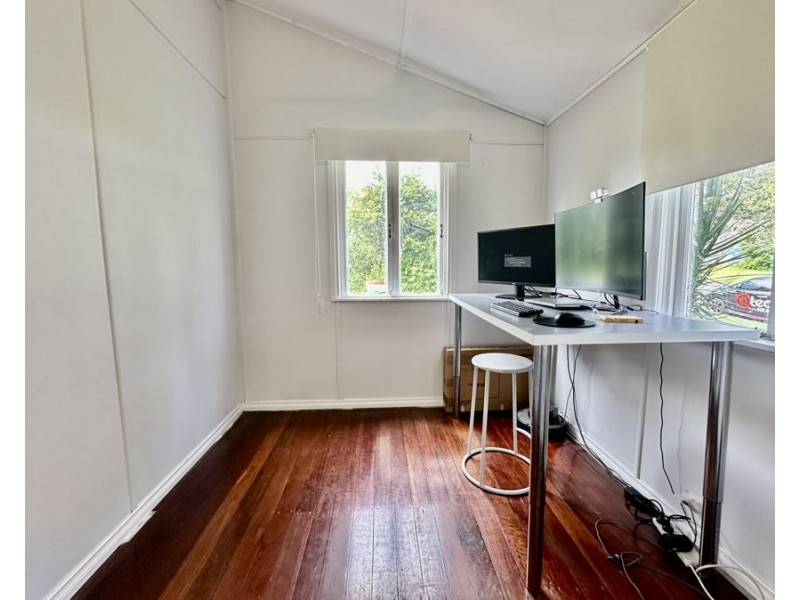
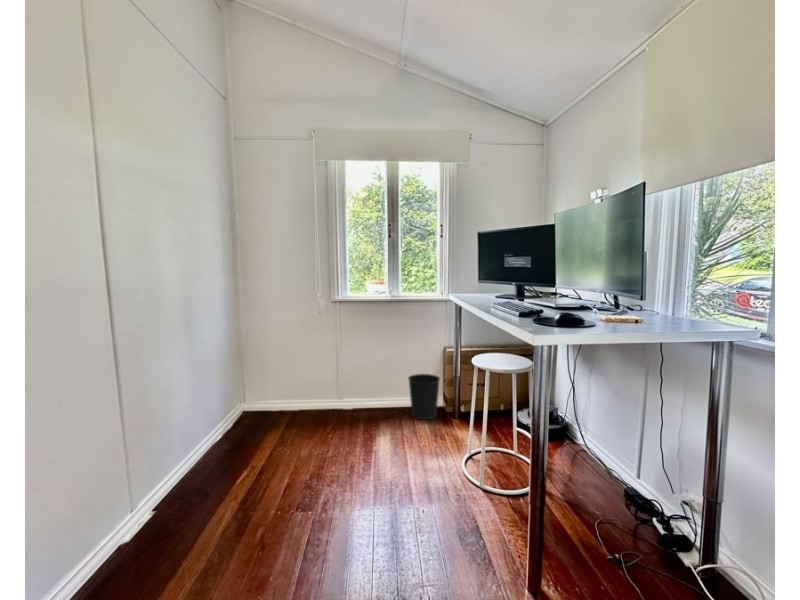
+ wastebasket [407,373,441,420]
